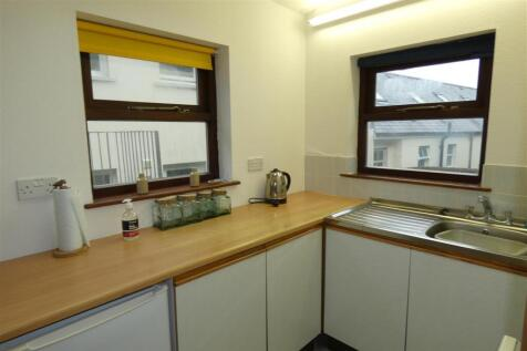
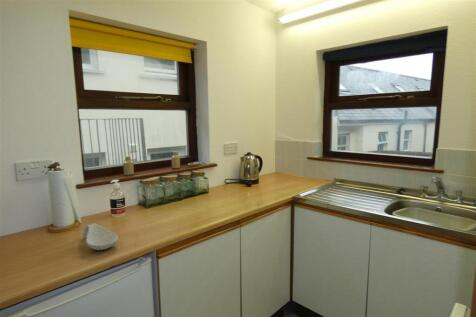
+ spoon rest [82,222,119,251]
